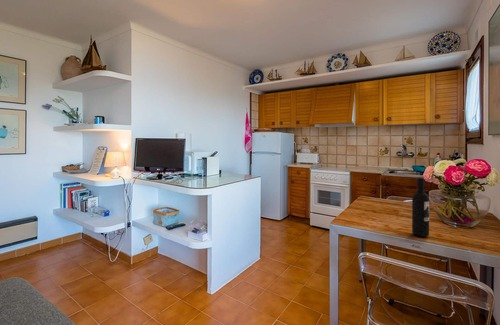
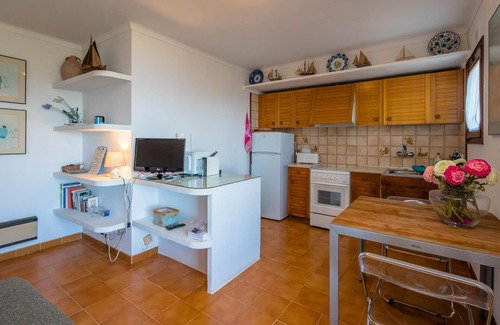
- wine bottle [411,176,430,237]
